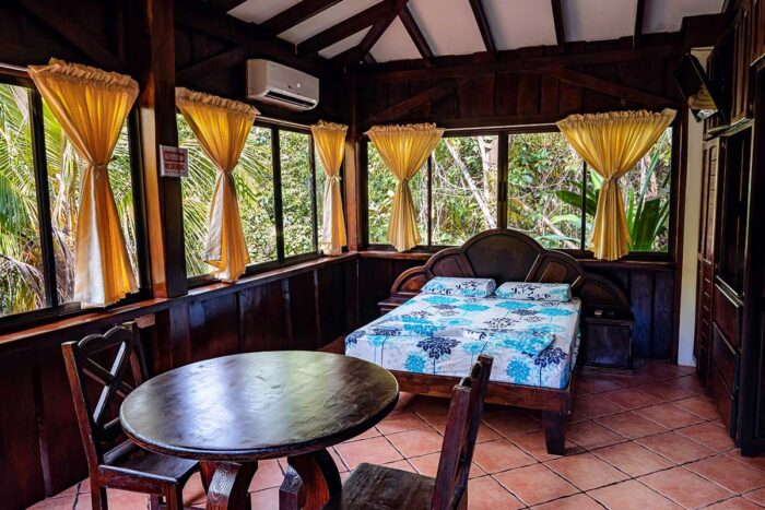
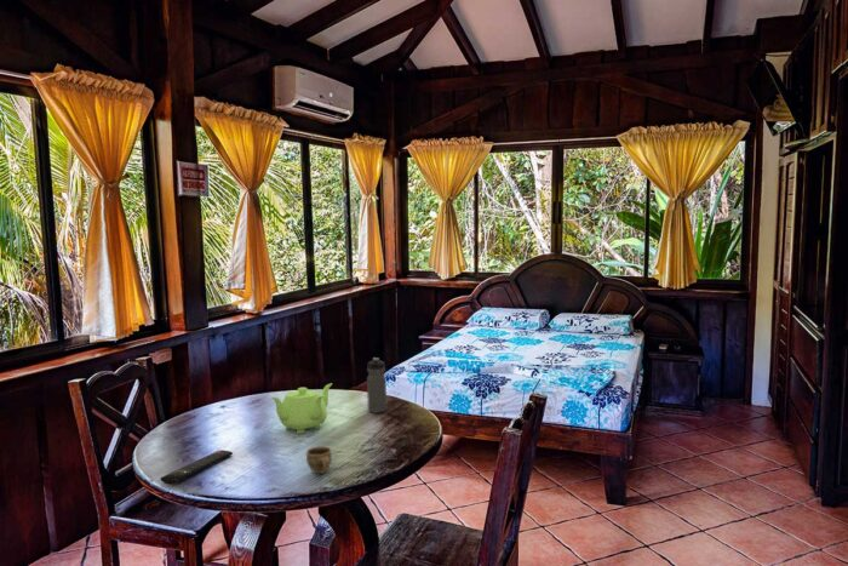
+ cup [304,445,333,475]
+ water bottle [366,356,388,413]
+ remote control [160,448,234,485]
+ teapot [271,382,333,435]
